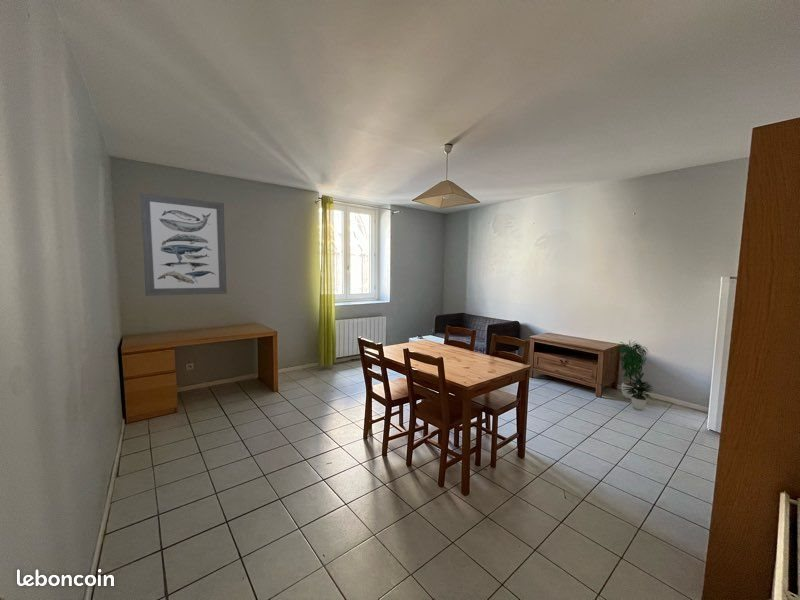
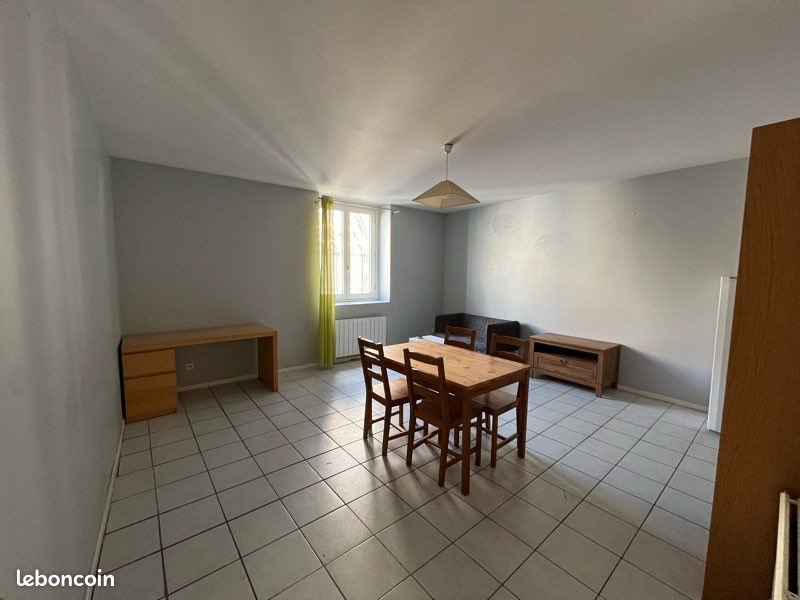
- wall art [139,192,228,297]
- potted plant [616,339,655,411]
